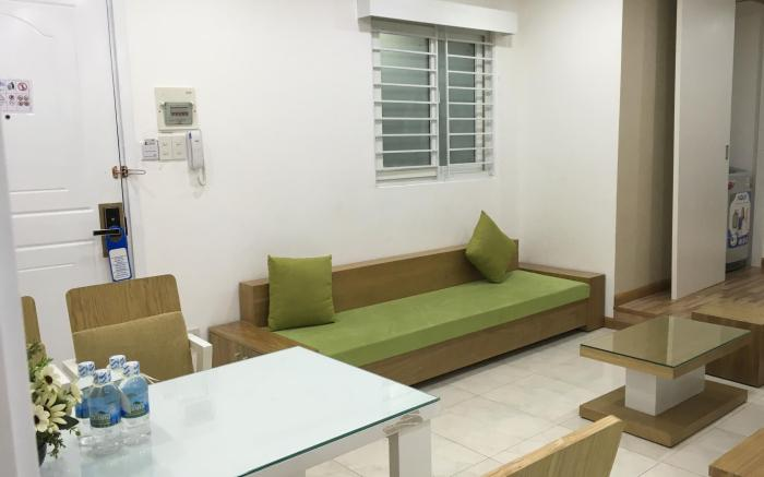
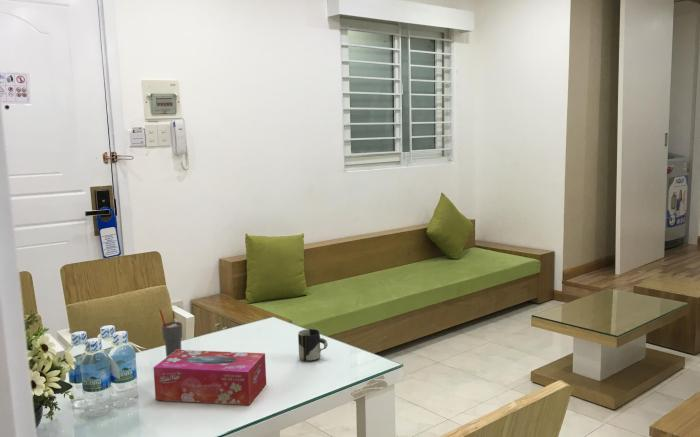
+ cup [158,309,183,358]
+ cup [297,328,329,362]
+ tissue box [153,349,267,406]
